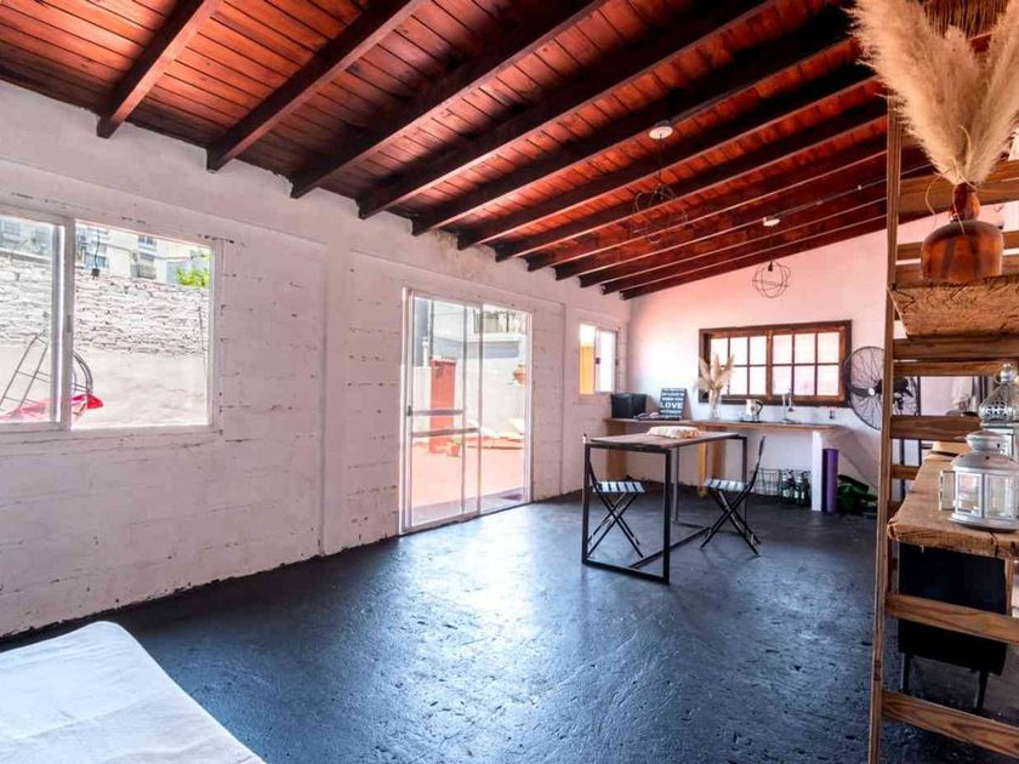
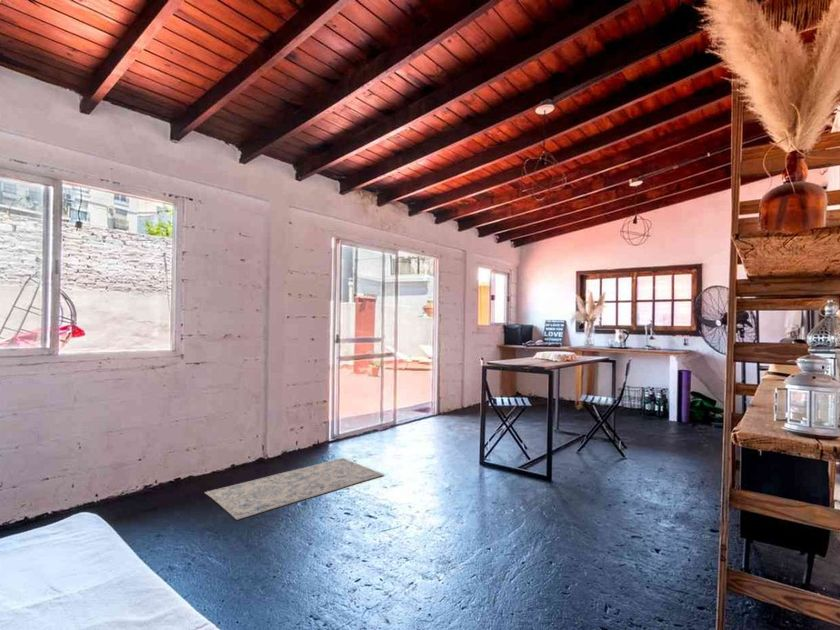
+ rug [204,457,385,521]
